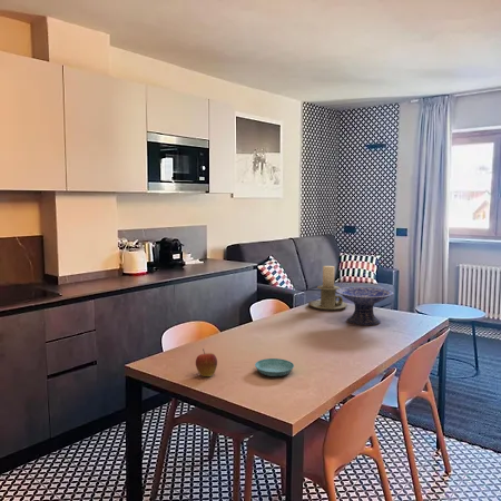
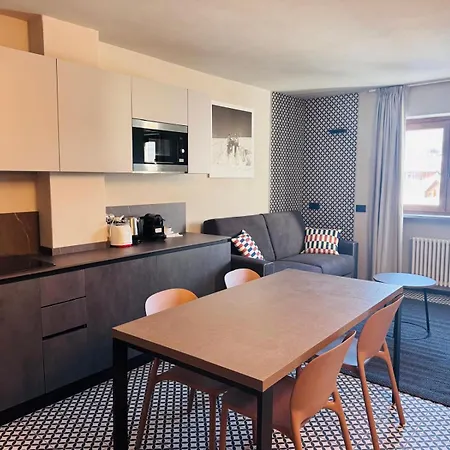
- candle holder [307,265,348,312]
- saucer [254,357,295,377]
- apple [195,348,218,377]
- decorative bowl [335,286,395,326]
